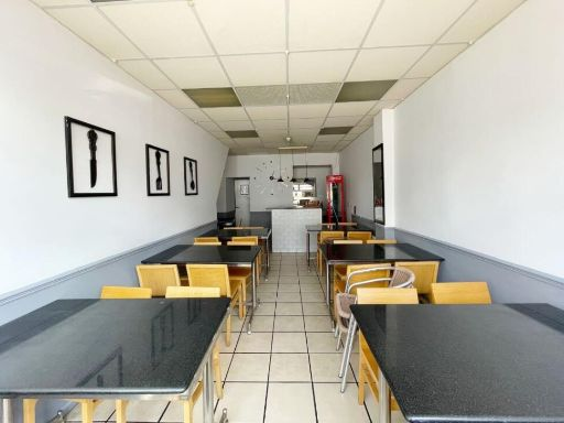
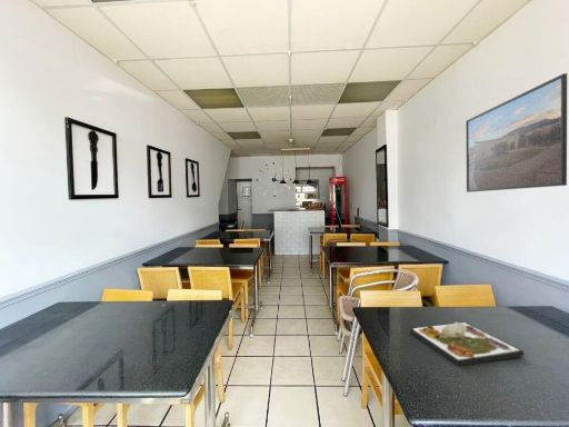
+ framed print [465,72,568,193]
+ dinner plate [409,320,525,367]
